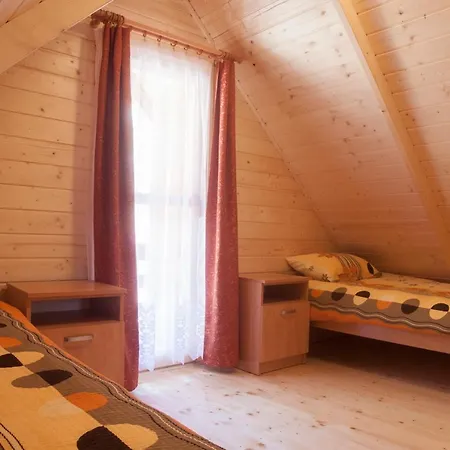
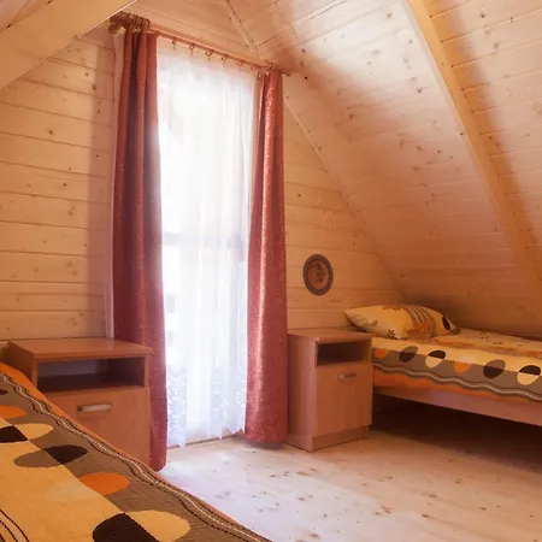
+ decorative plate [301,253,335,297]
